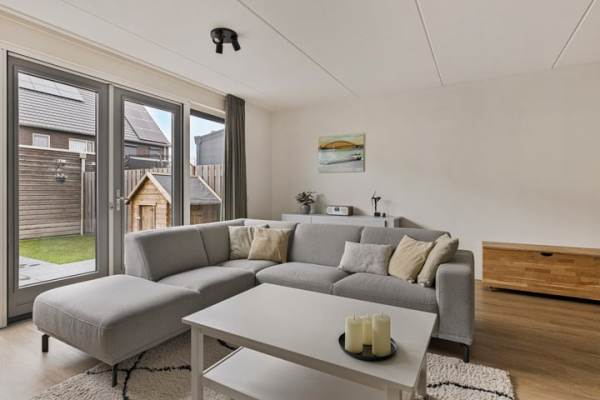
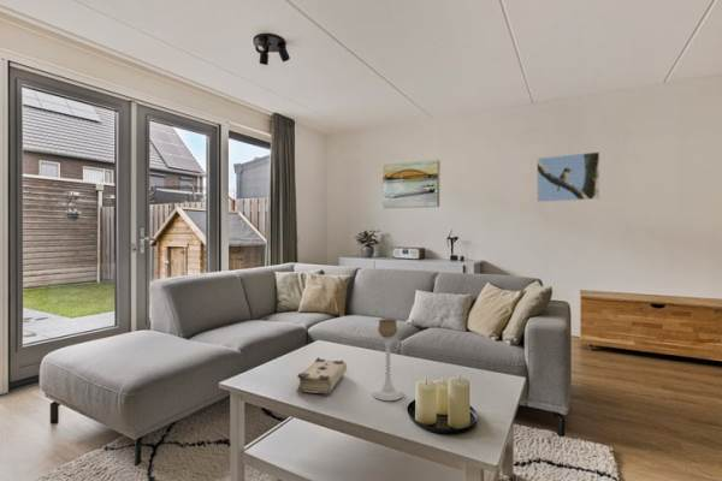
+ candle holder [372,317,404,402]
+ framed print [535,150,600,203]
+ book [295,356,348,397]
